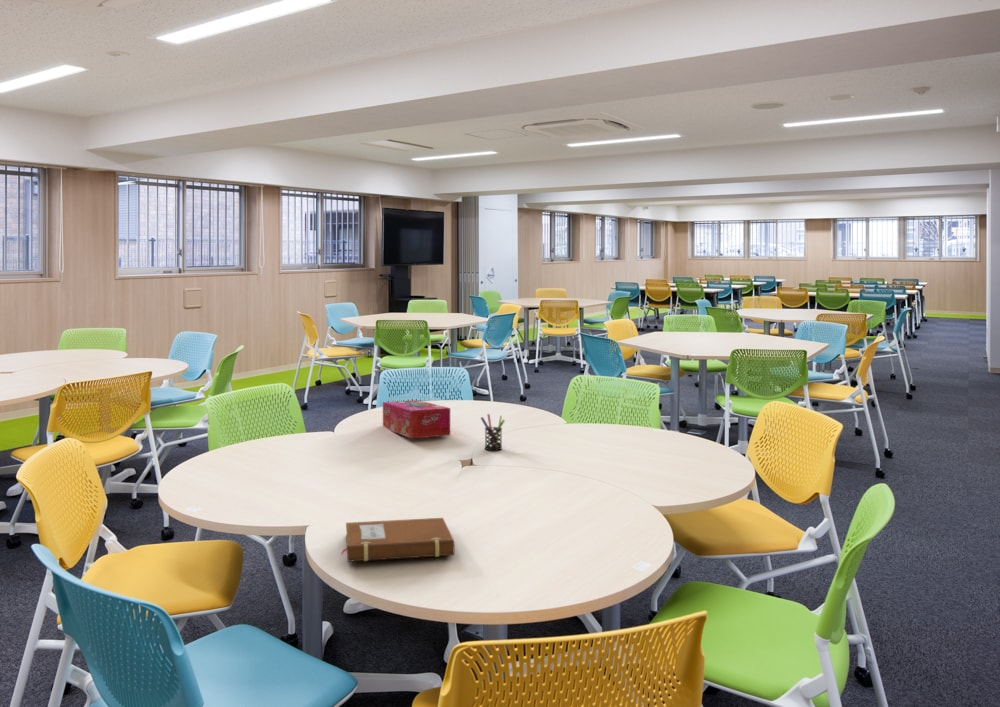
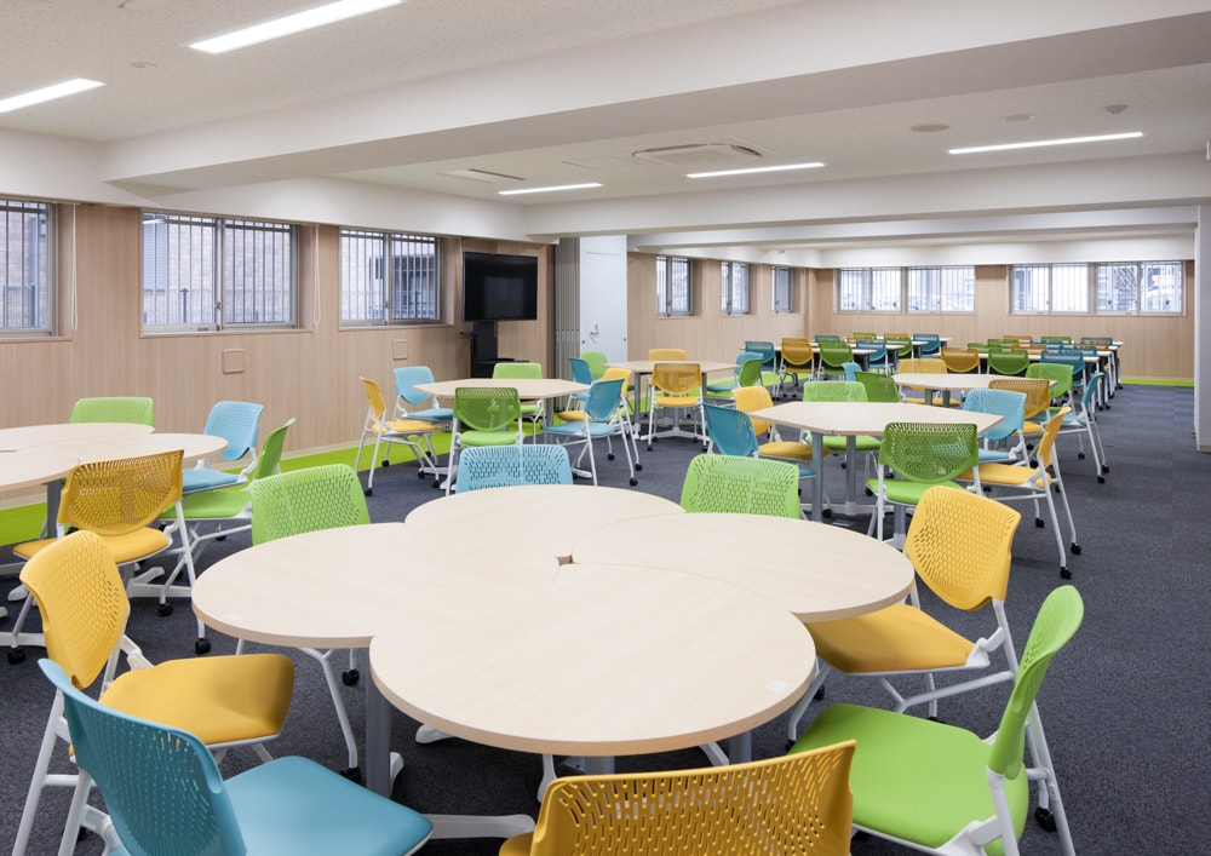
- pen holder [480,413,506,451]
- tissue box [382,399,451,440]
- notebook [340,517,455,563]
